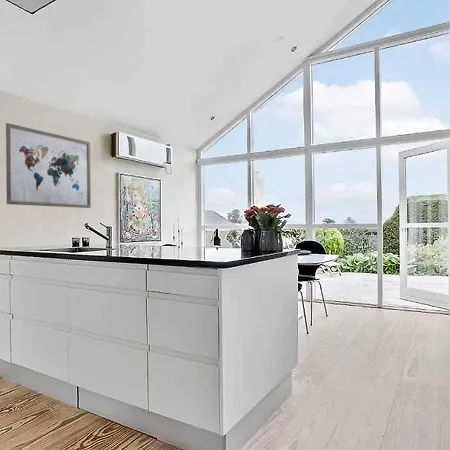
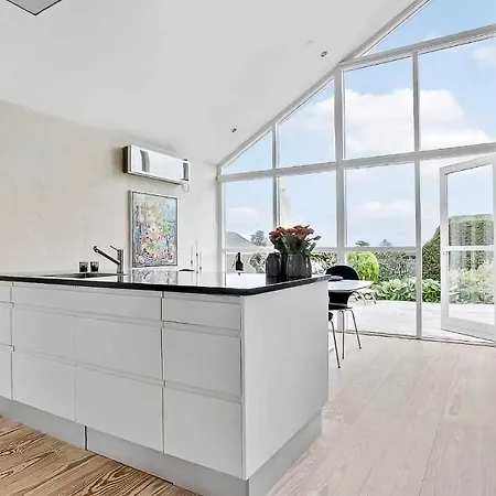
- wall art [5,122,92,209]
